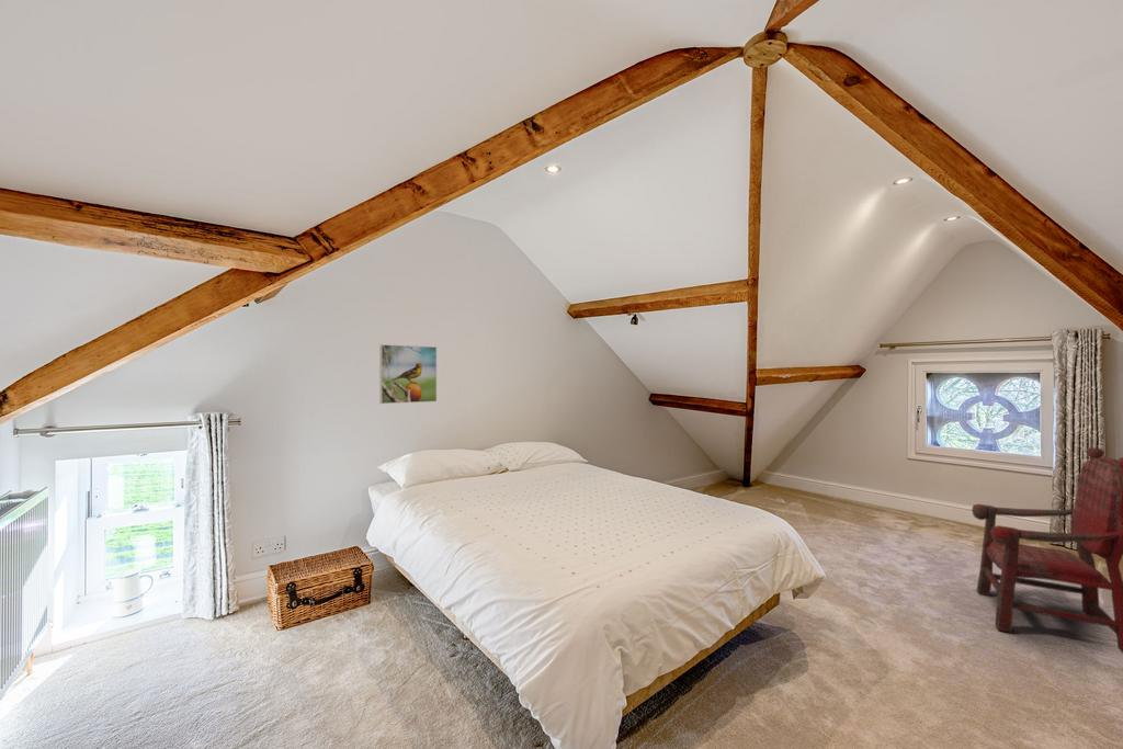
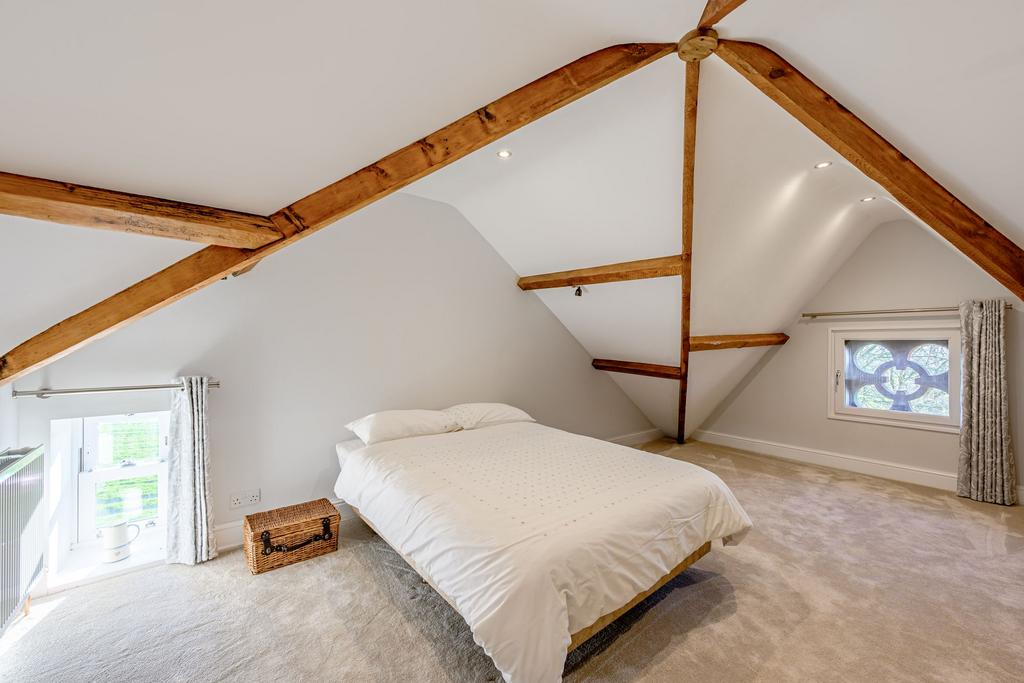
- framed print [378,343,438,405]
- armchair [971,446,1123,654]
